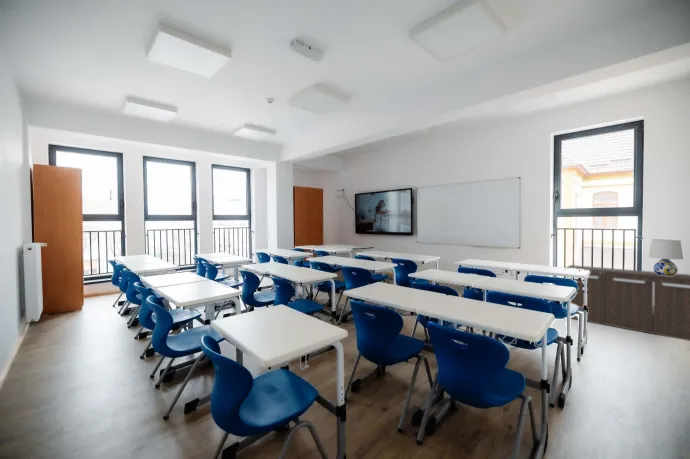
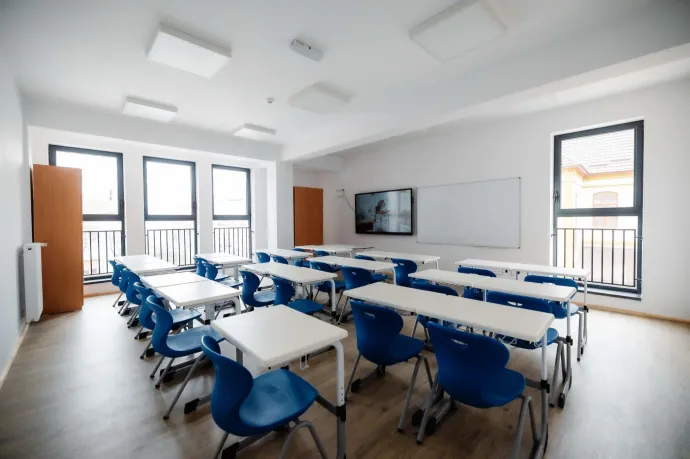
- storage cabinet [565,264,690,342]
- table lamp [648,238,684,276]
